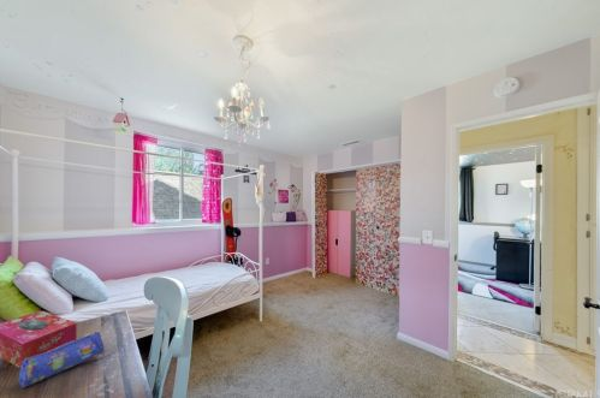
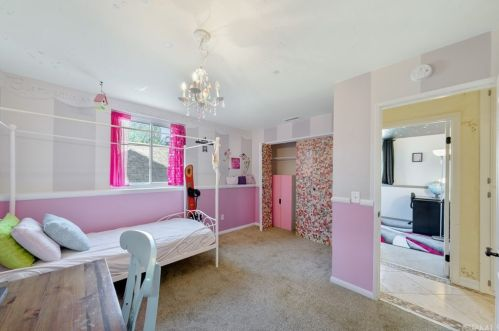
- pencil case [17,331,105,388]
- tissue box [0,309,77,369]
